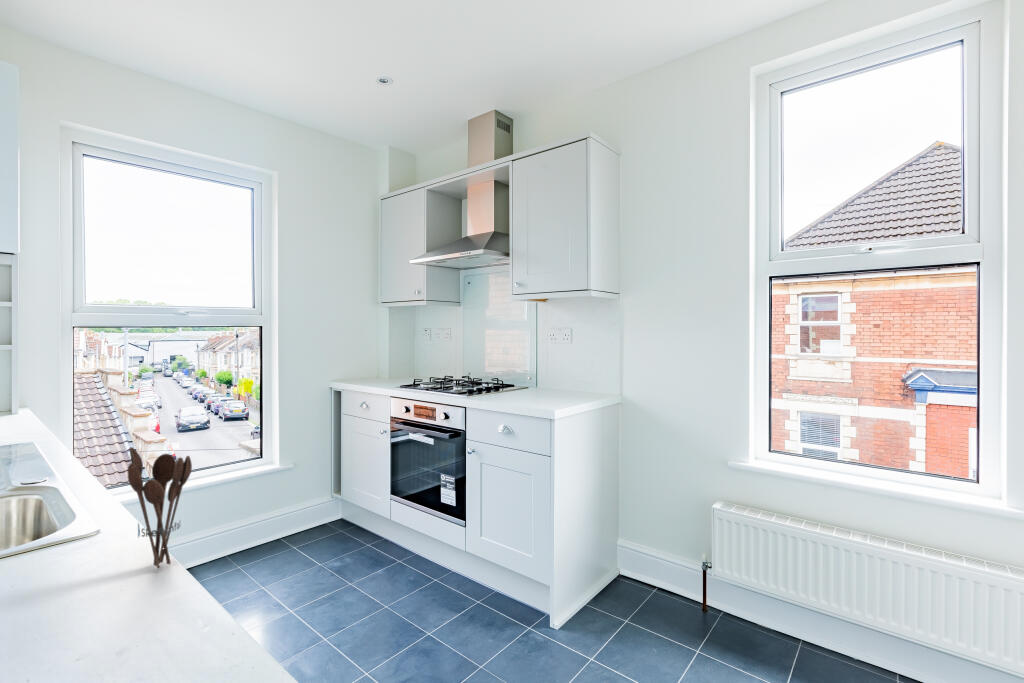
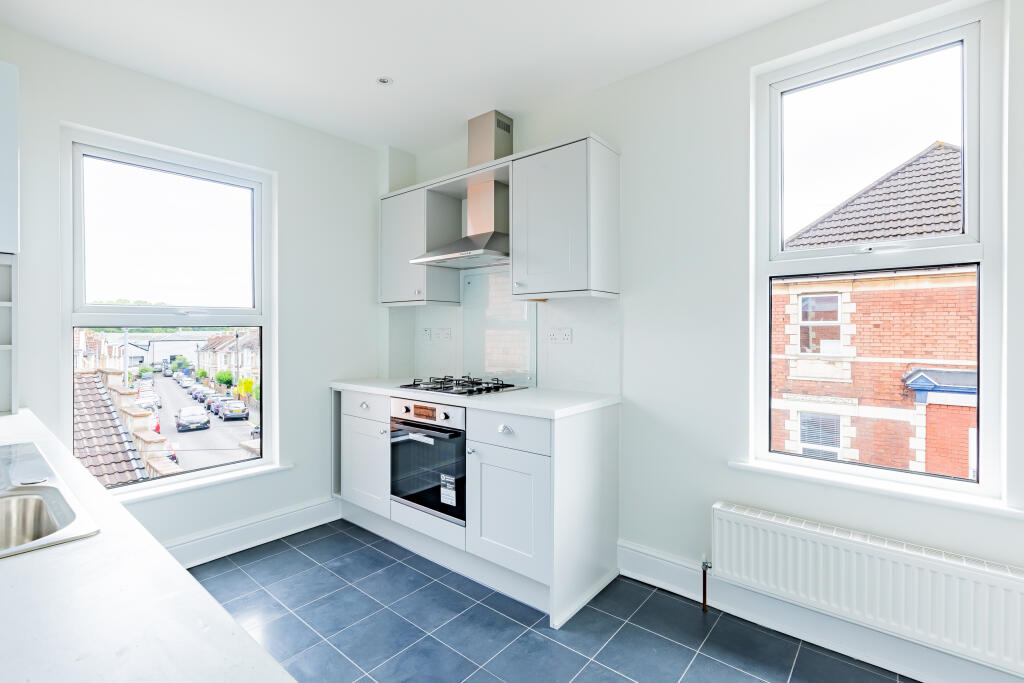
- utensil holder [126,446,193,569]
